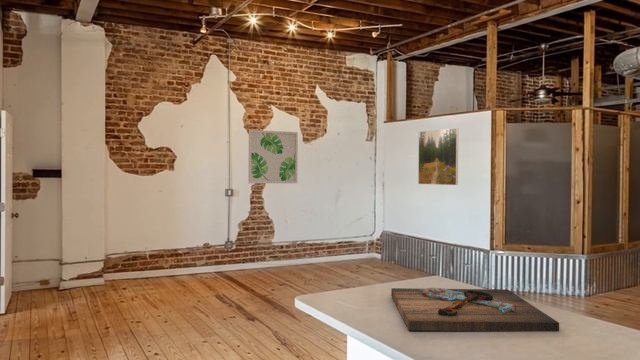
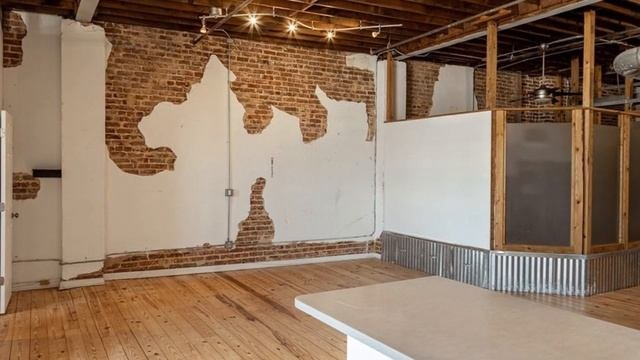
- cutting board [390,287,560,333]
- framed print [417,127,459,186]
- wall art [248,129,299,184]
